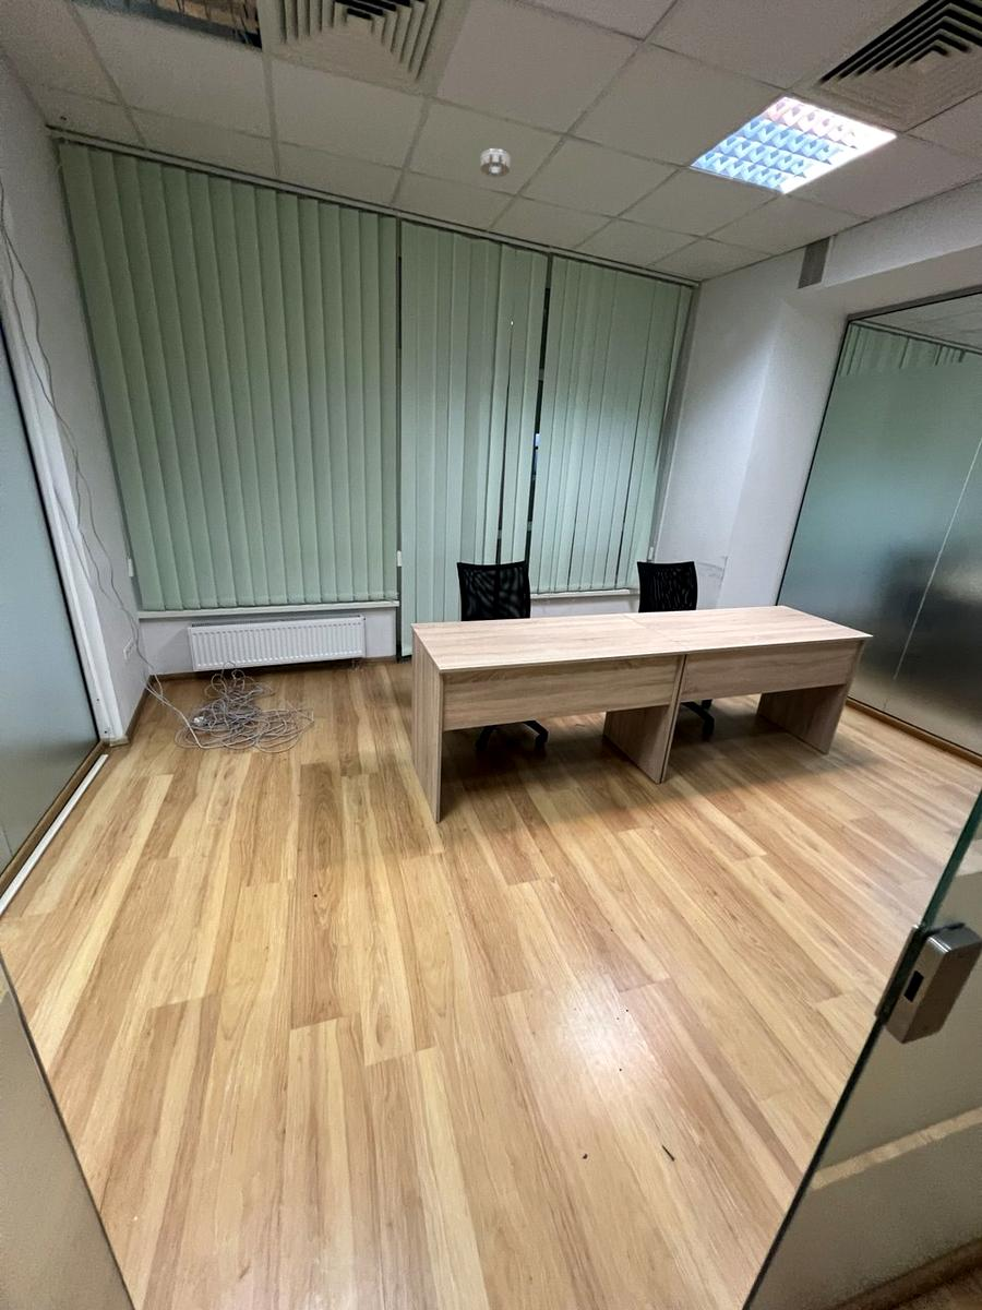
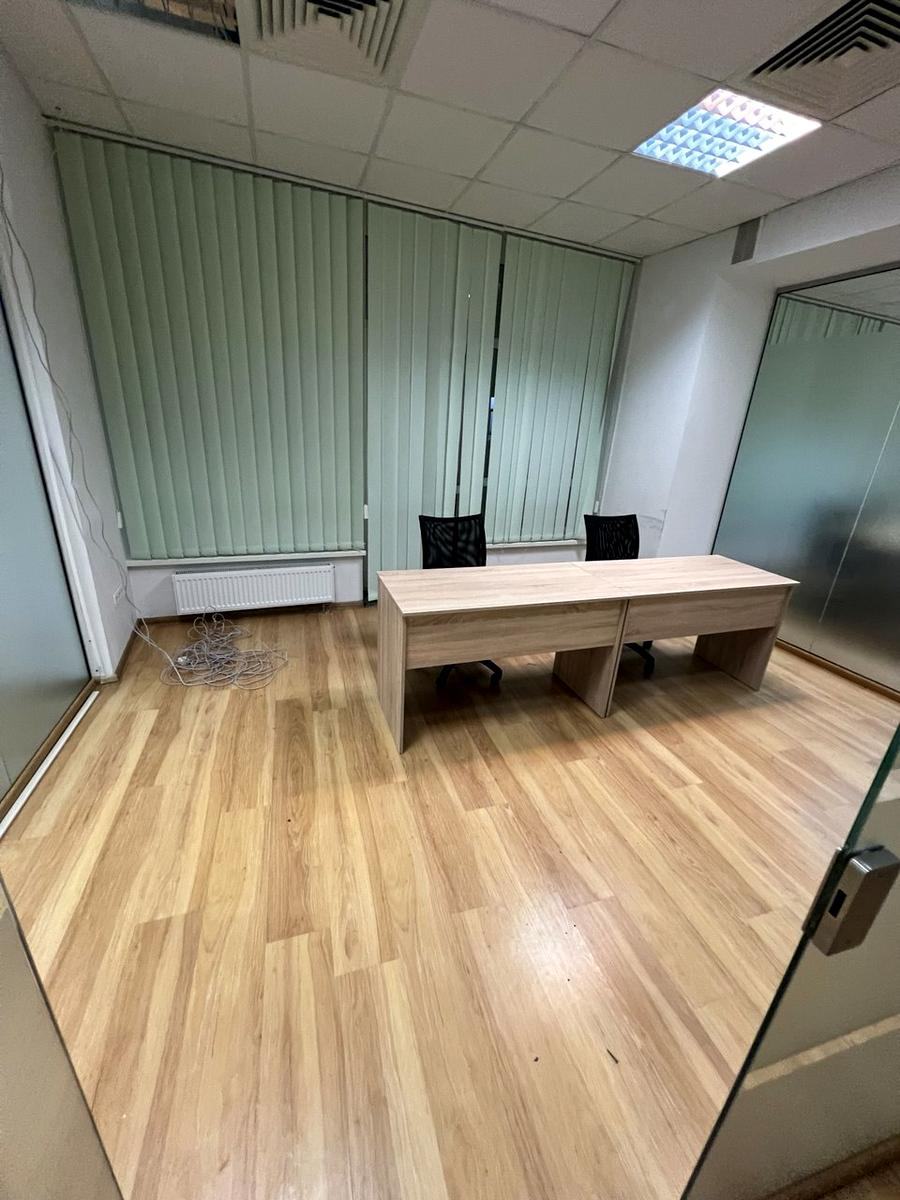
- smoke detector [479,147,512,178]
